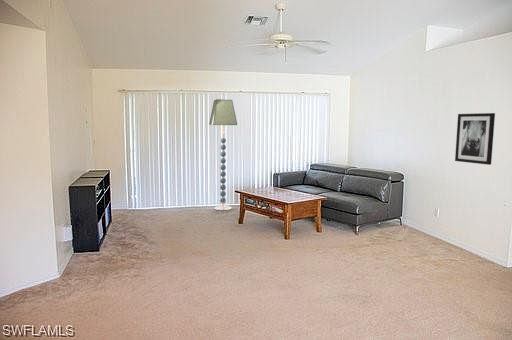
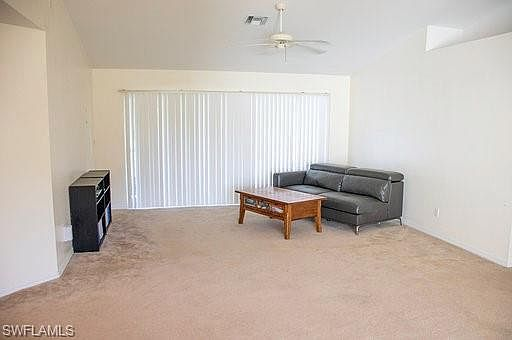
- floor lamp [208,98,238,211]
- wall art [454,112,496,166]
